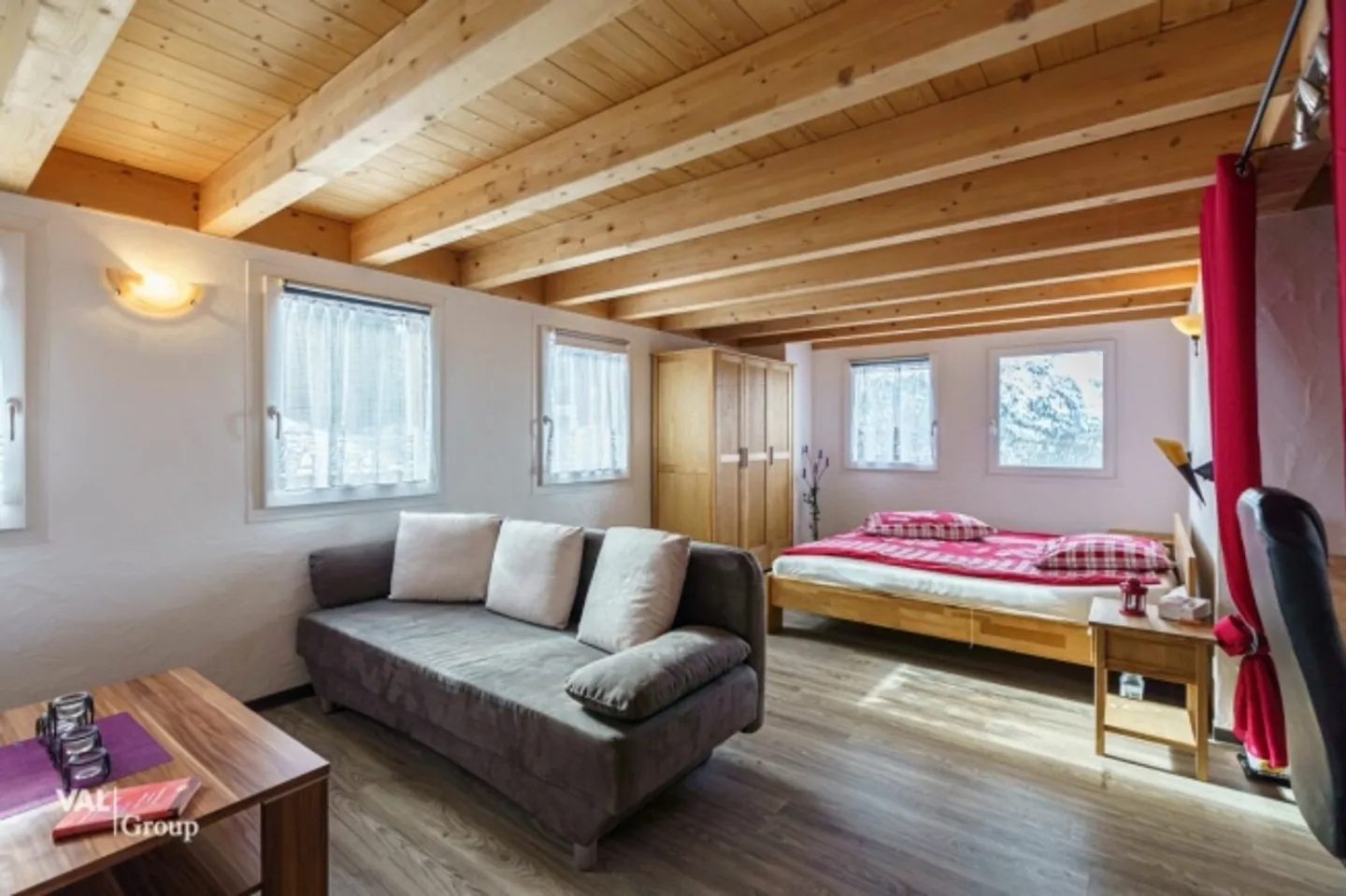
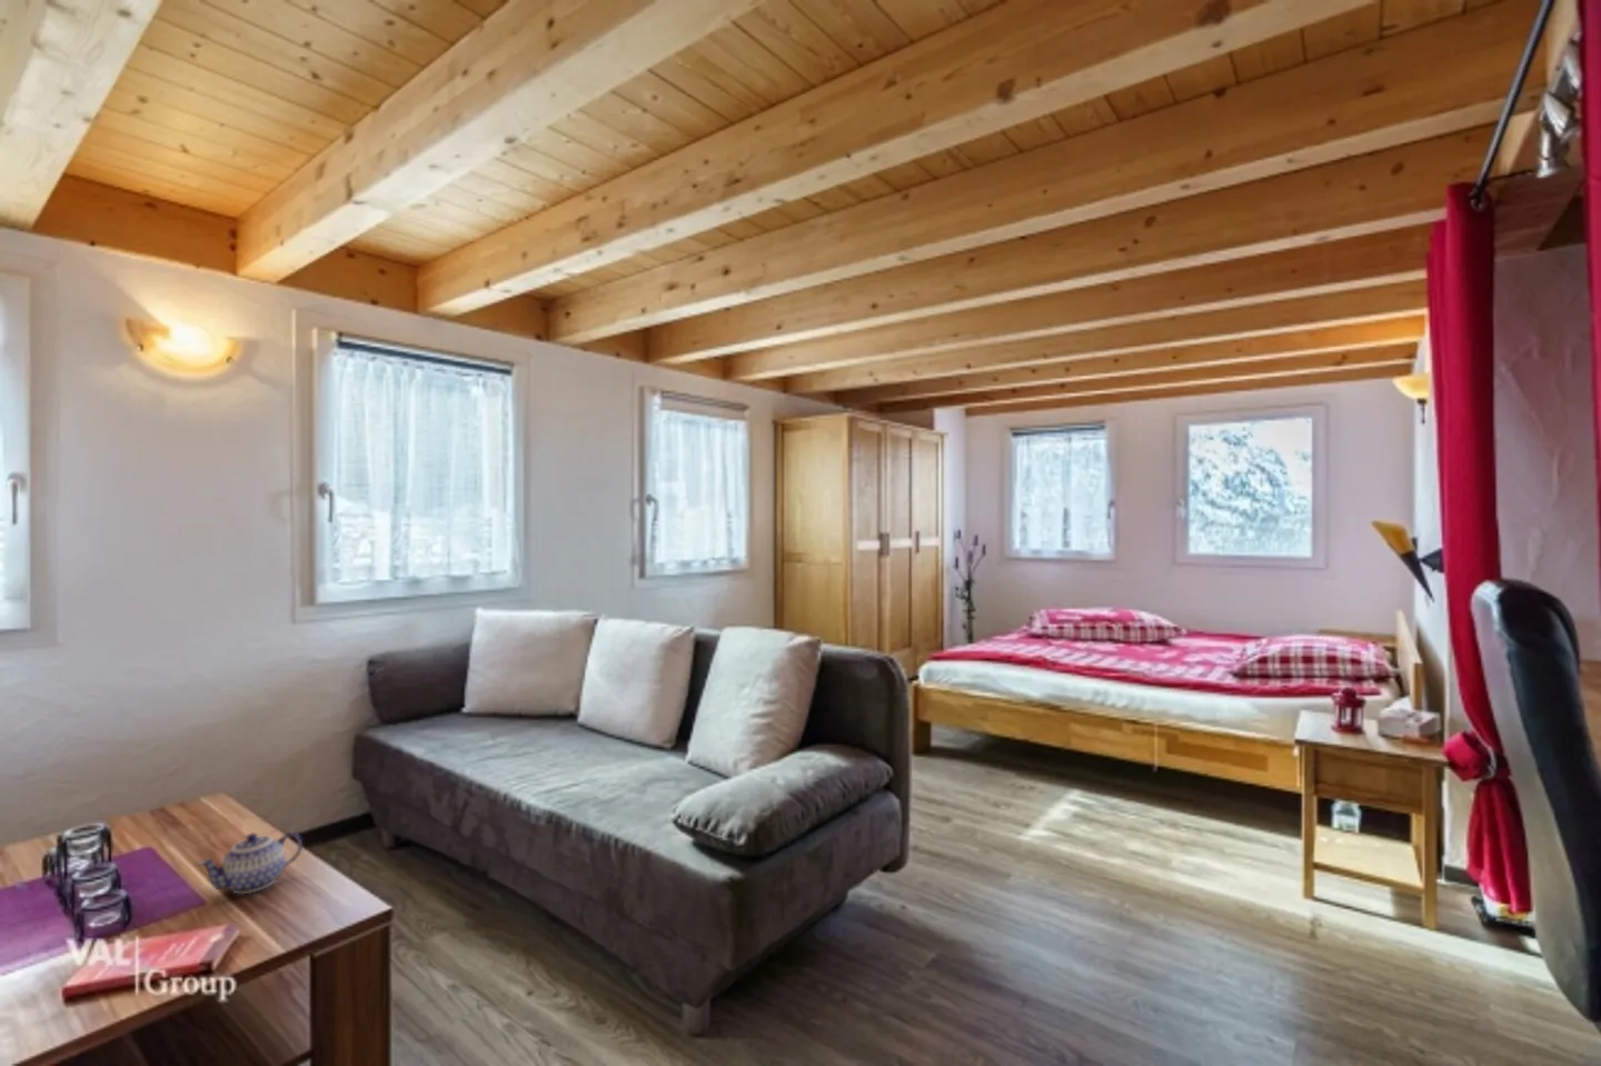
+ teapot [196,830,303,895]
